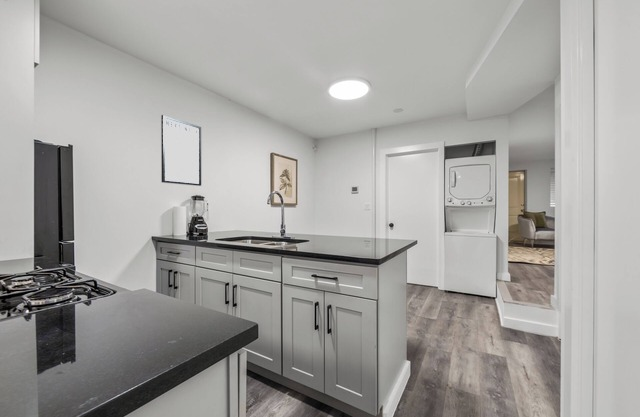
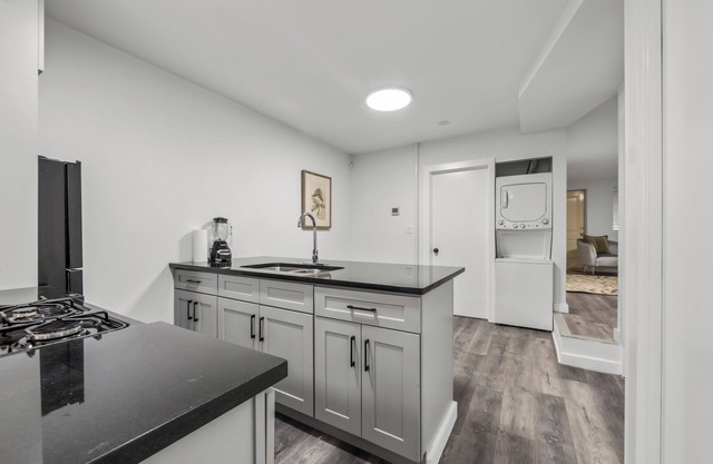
- writing board [160,114,202,187]
